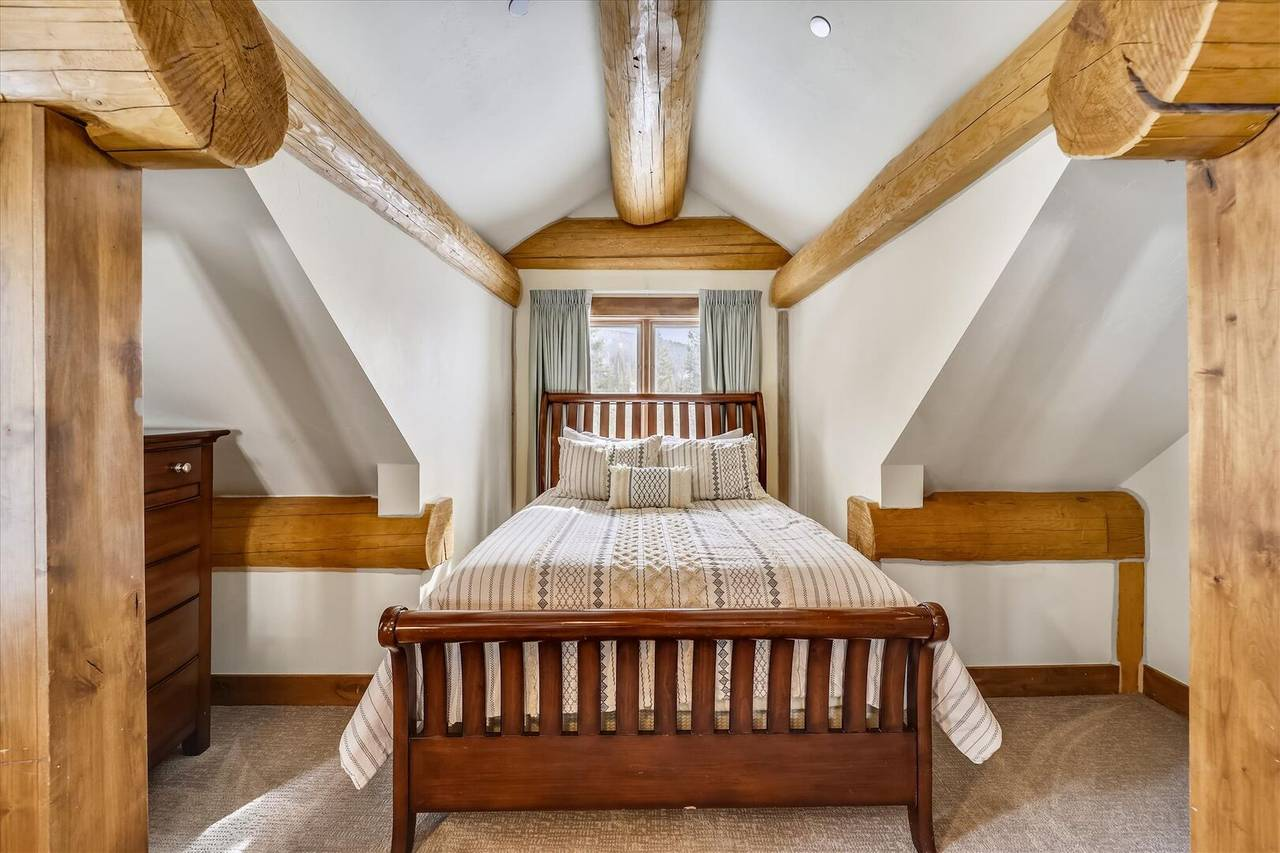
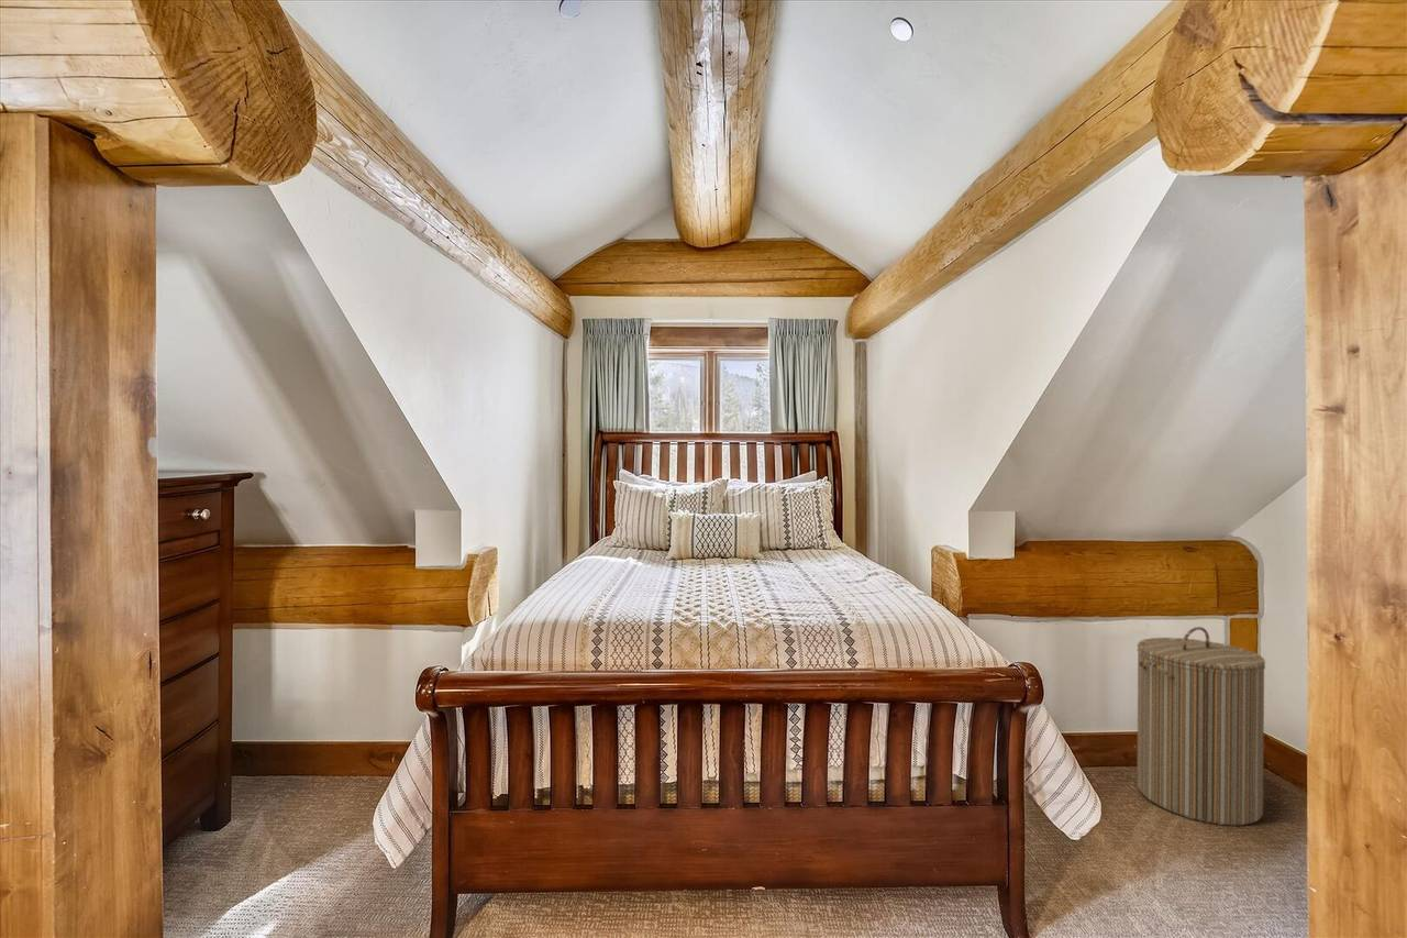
+ laundry hamper [1135,626,1266,827]
